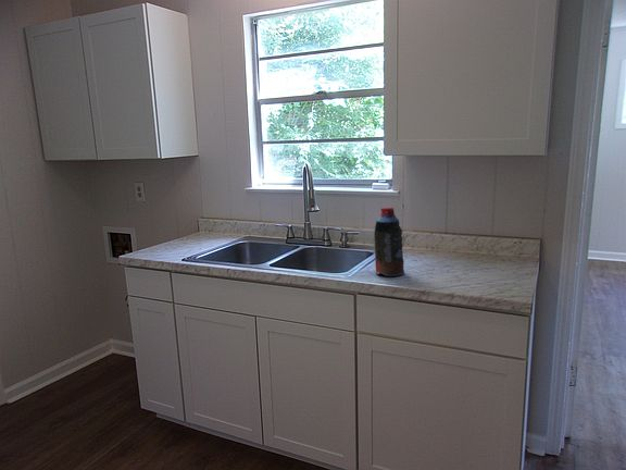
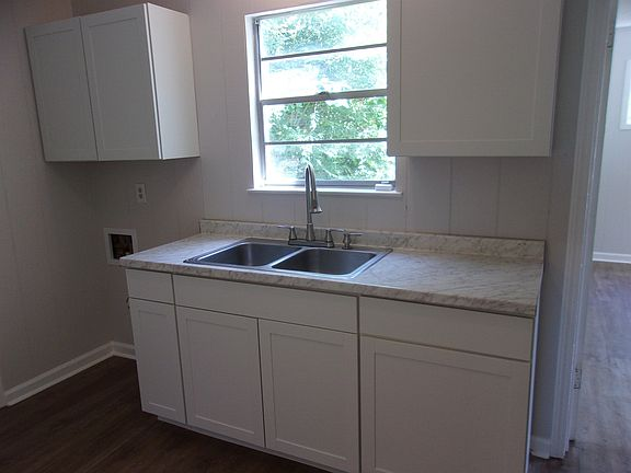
- bottle [373,207,405,277]
